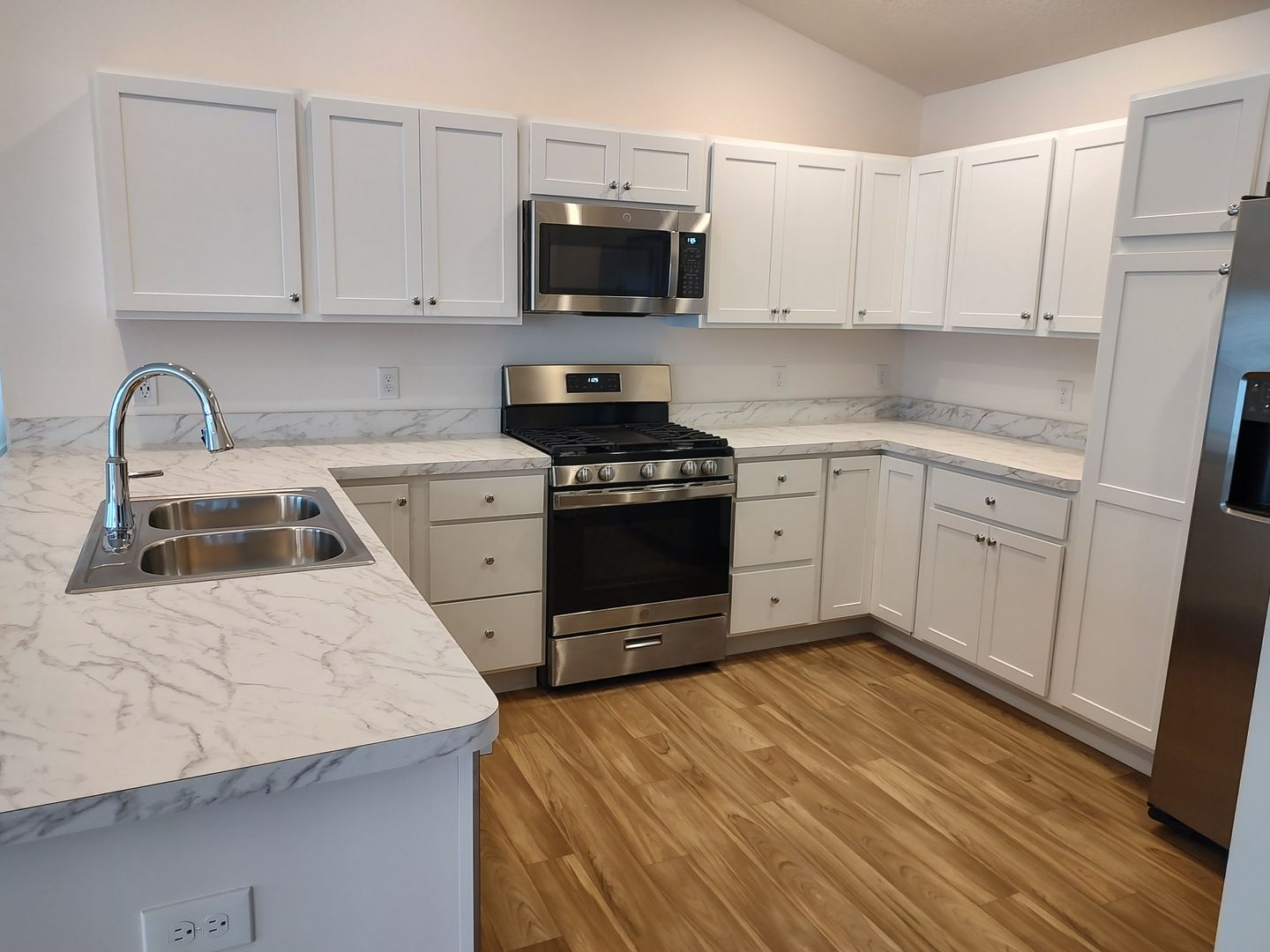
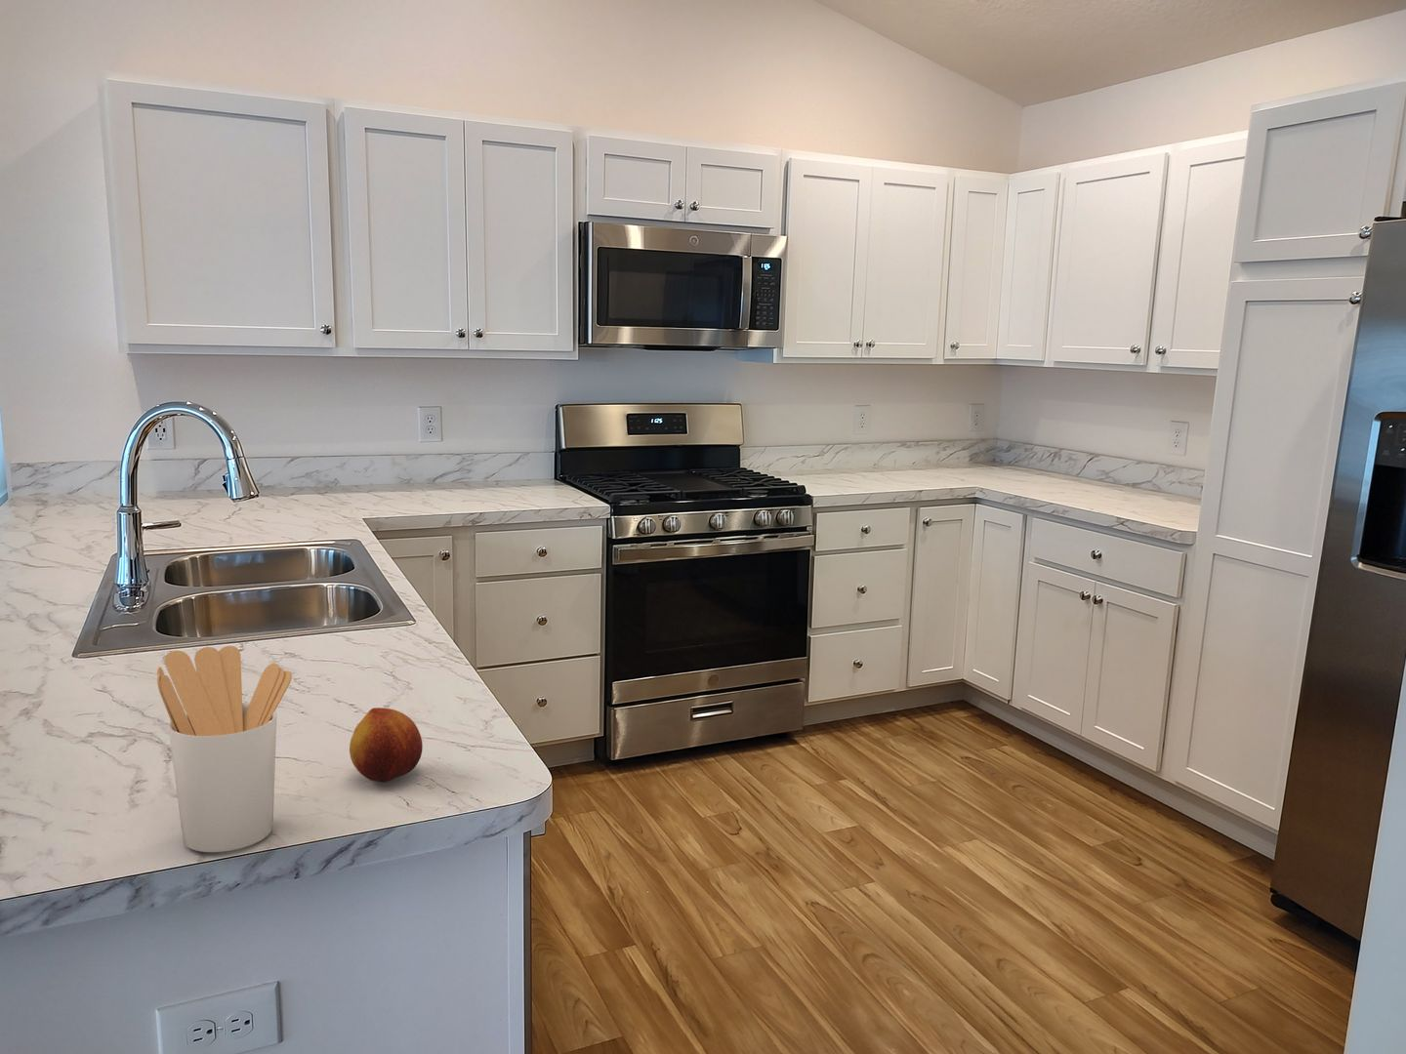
+ utensil holder [156,645,293,852]
+ fruit [349,706,424,783]
